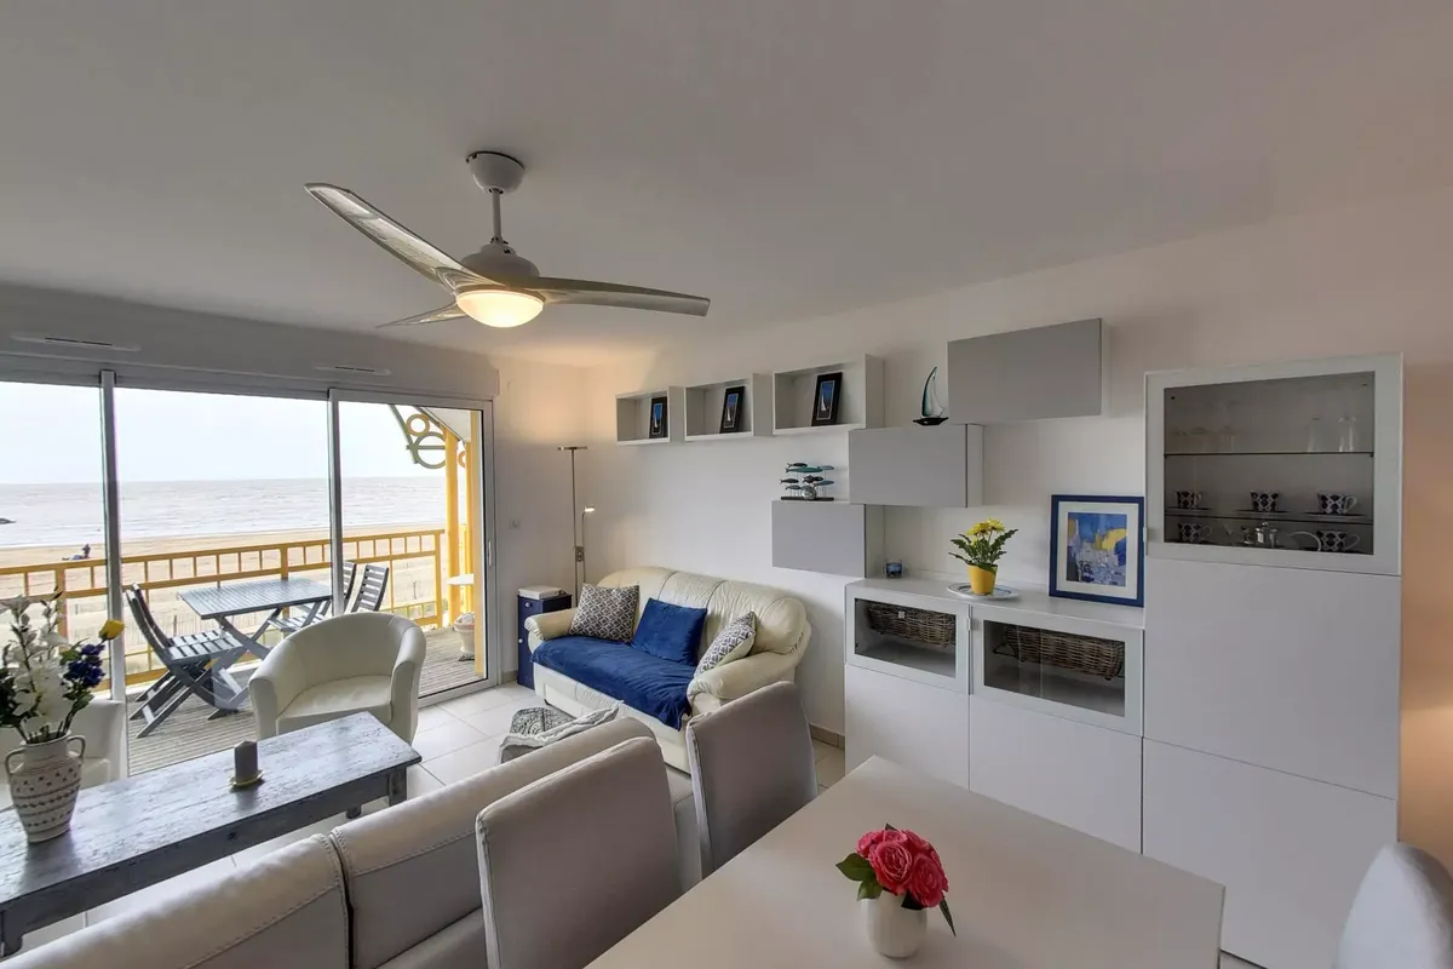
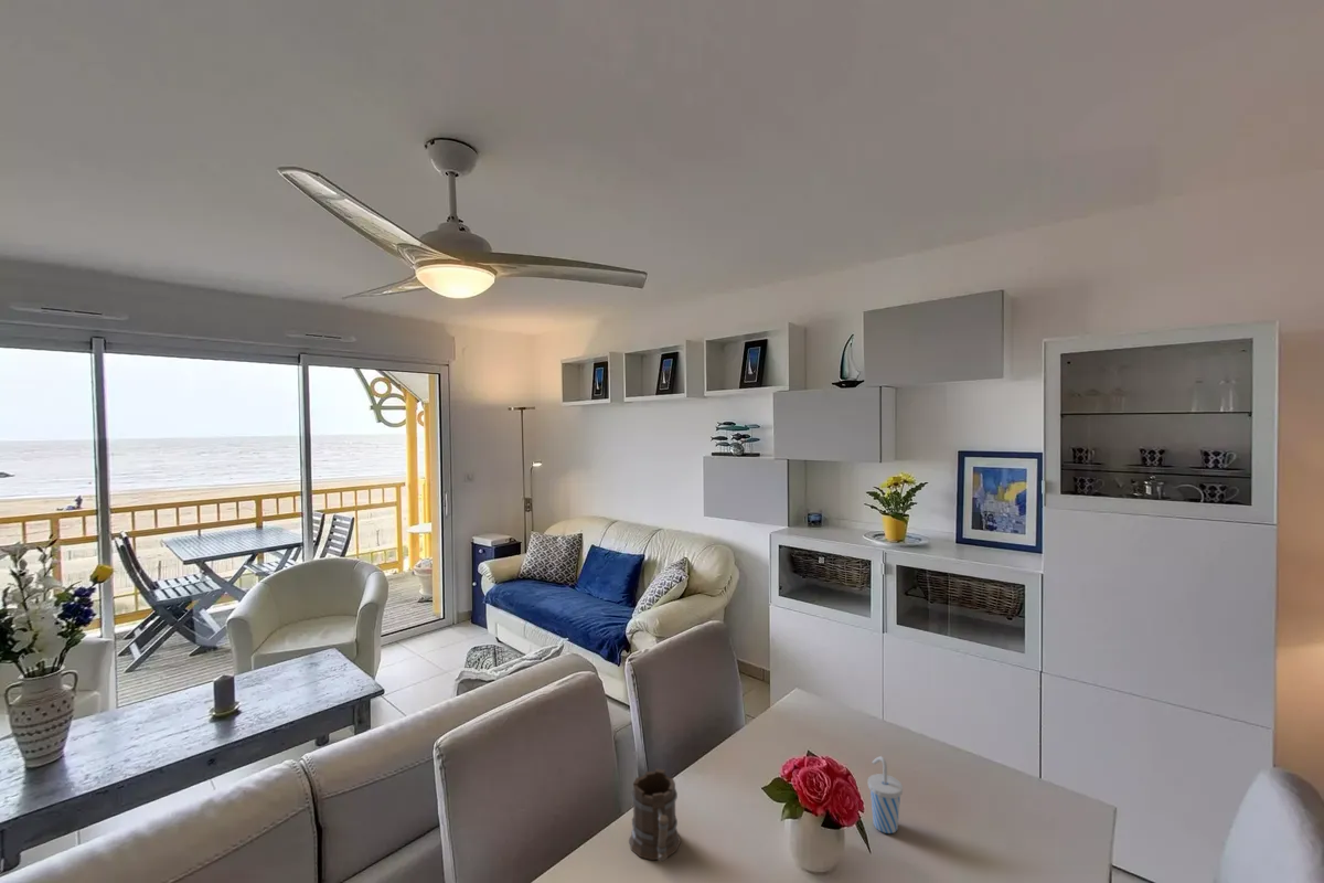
+ cup [867,755,904,834]
+ mug [628,767,682,862]
